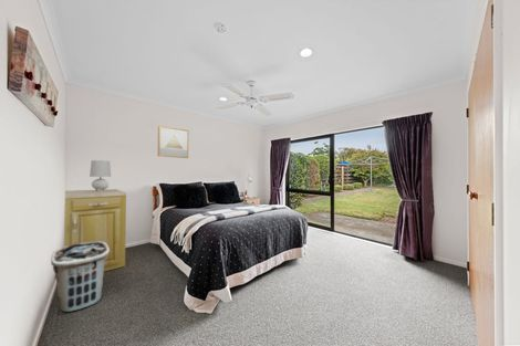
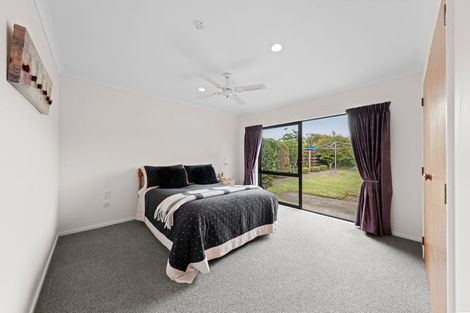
- wall art [157,125,189,159]
- cabinet [63,188,127,272]
- clothes hamper [50,242,110,313]
- table lamp [89,159,112,191]
